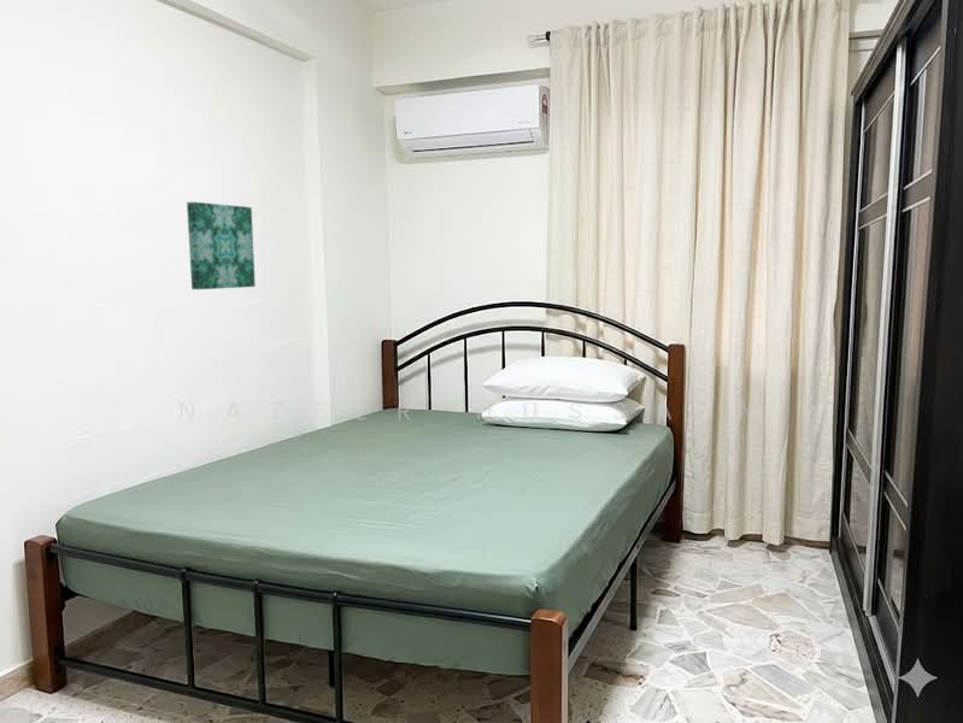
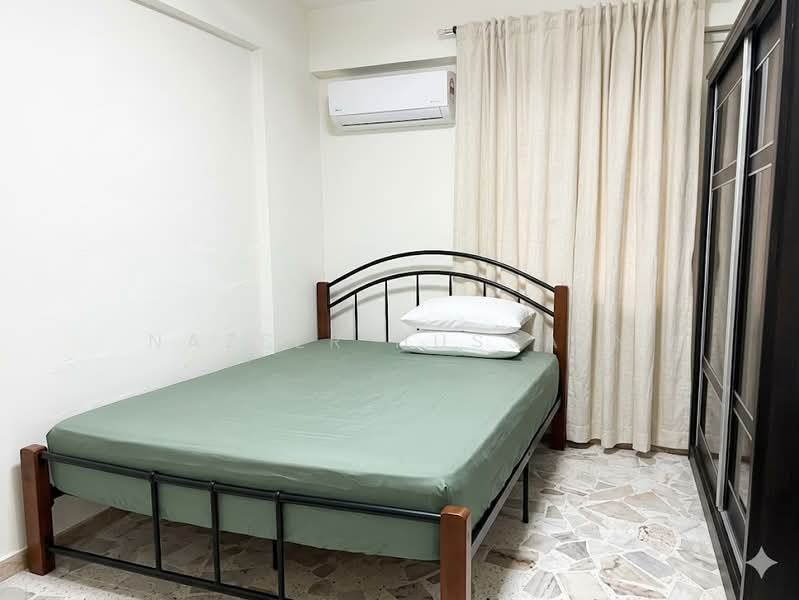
- wall art [186,201,257,290]
